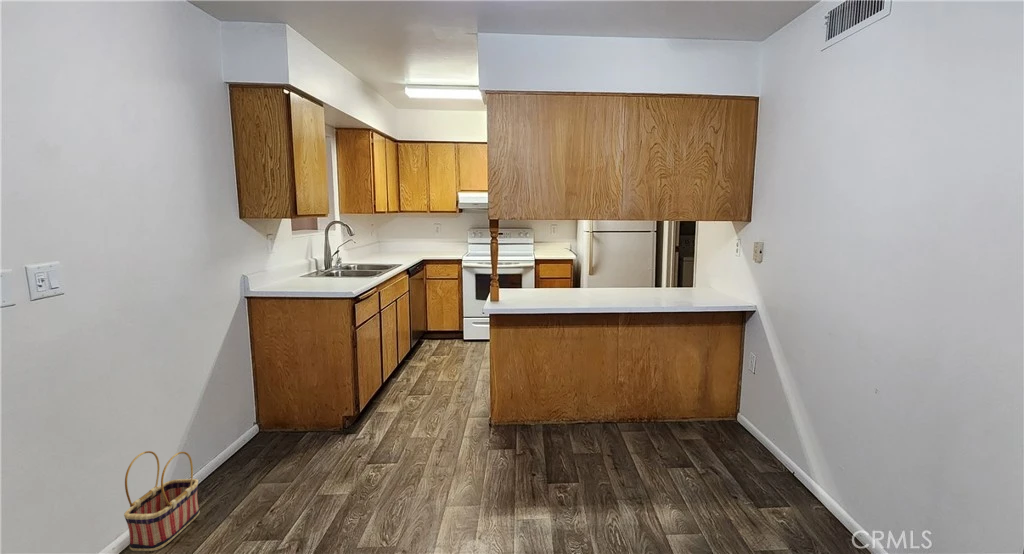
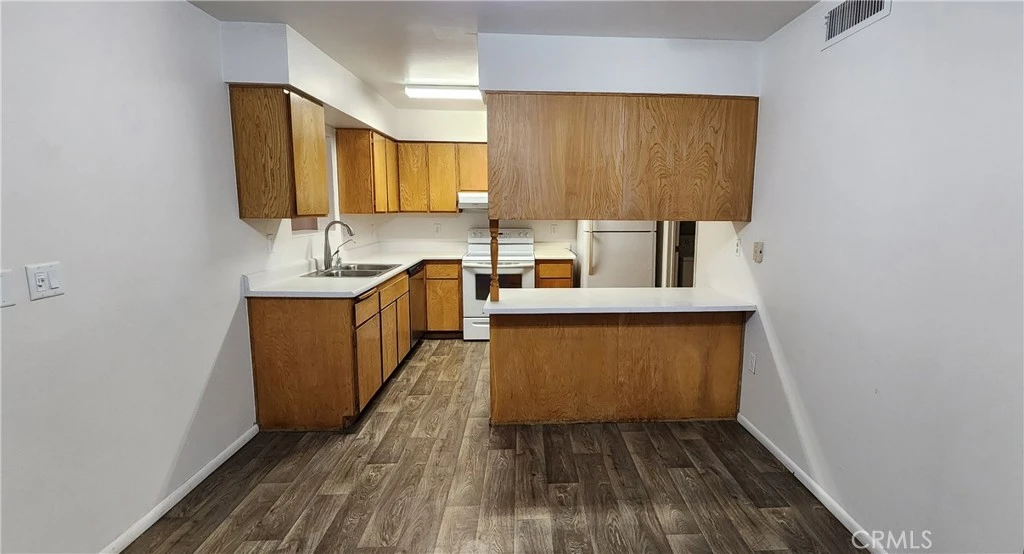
- basket [123,450,201,552]
